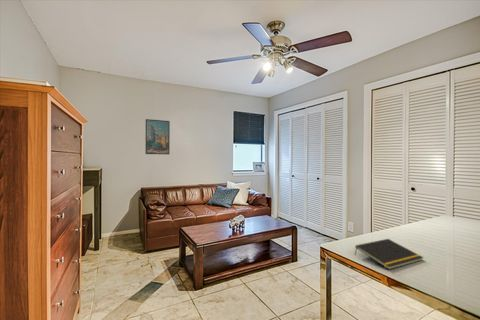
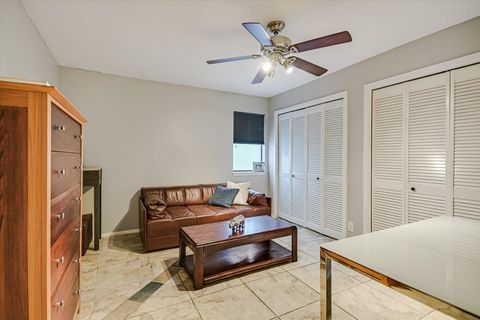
- notepad [354,238,425,271]
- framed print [145,118,171,155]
